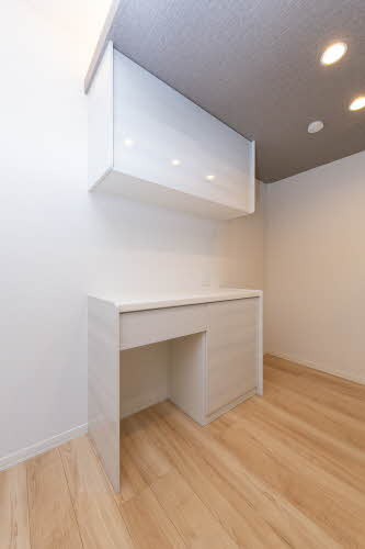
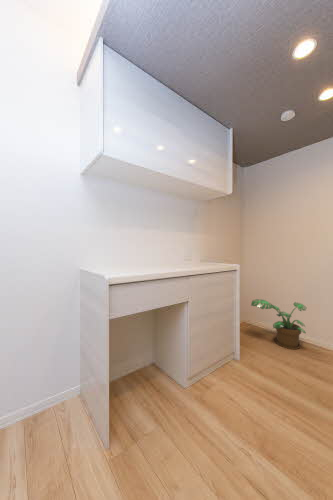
+ potted plant [250,298,308,350]
